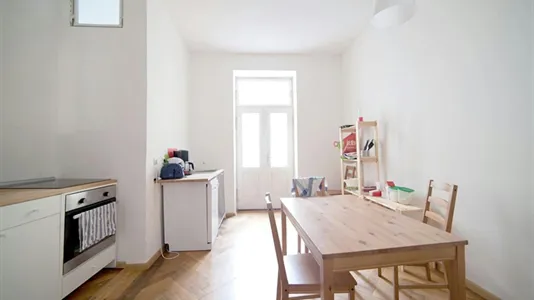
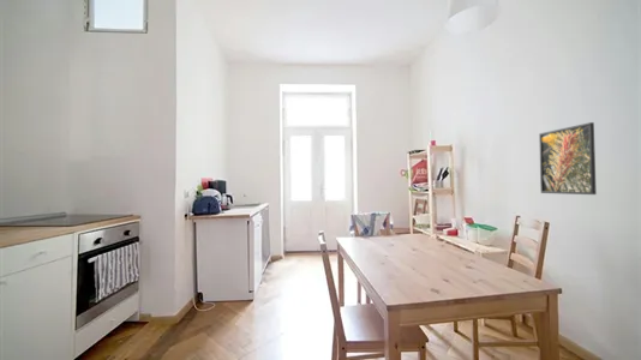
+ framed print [538,121,598,196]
